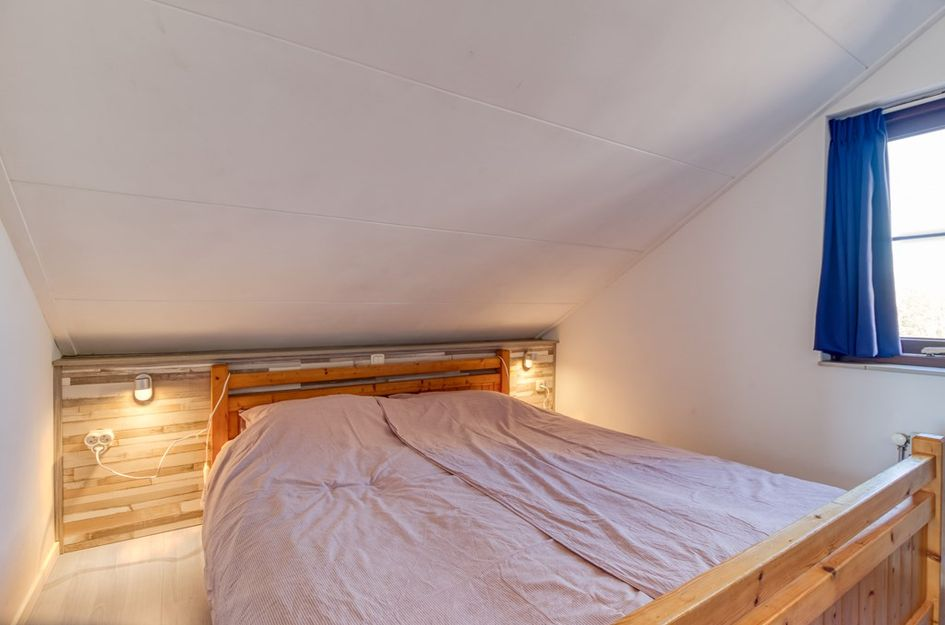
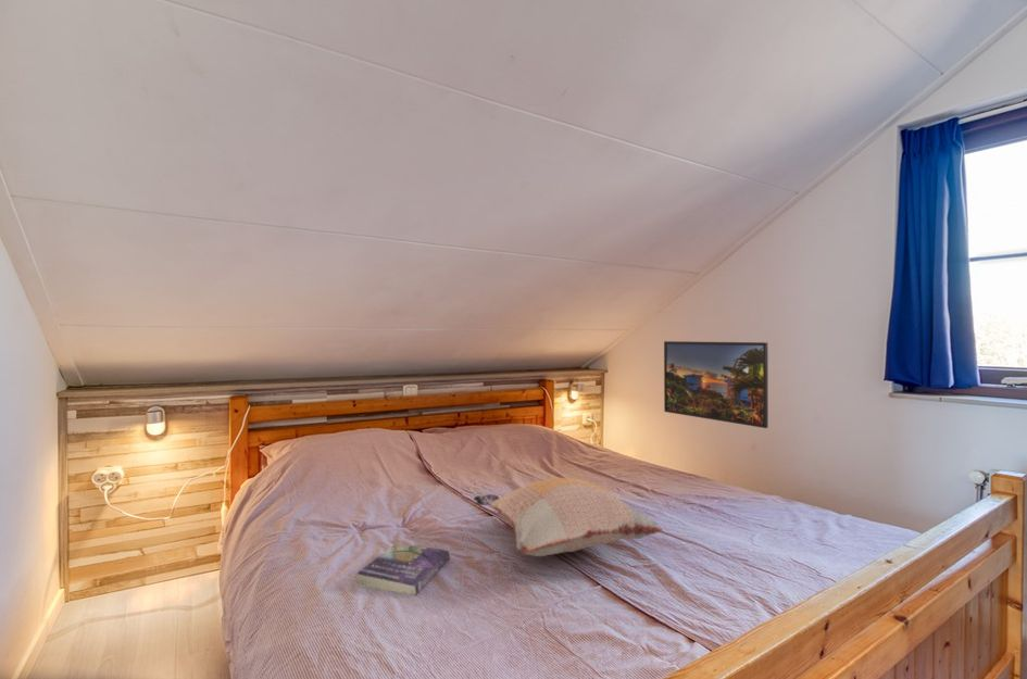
+ book [355,543,451,596]
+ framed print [663,340,769,429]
+ decorative pillow [472,477,663,557]
